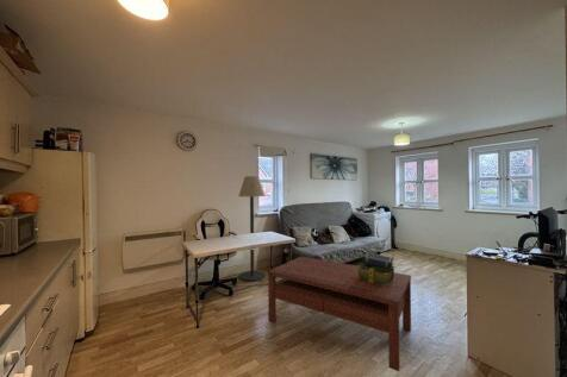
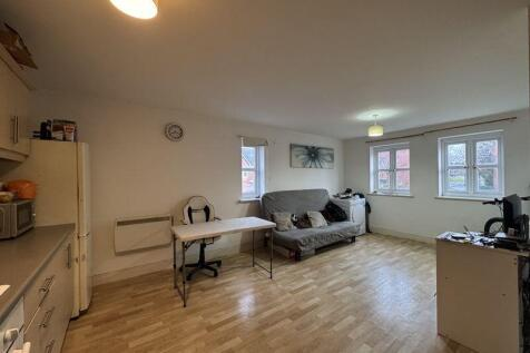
- coffee table [267,256,412,372]
- stack of books [356,251,397,285]
- floor lamp [237,175,267,282]
